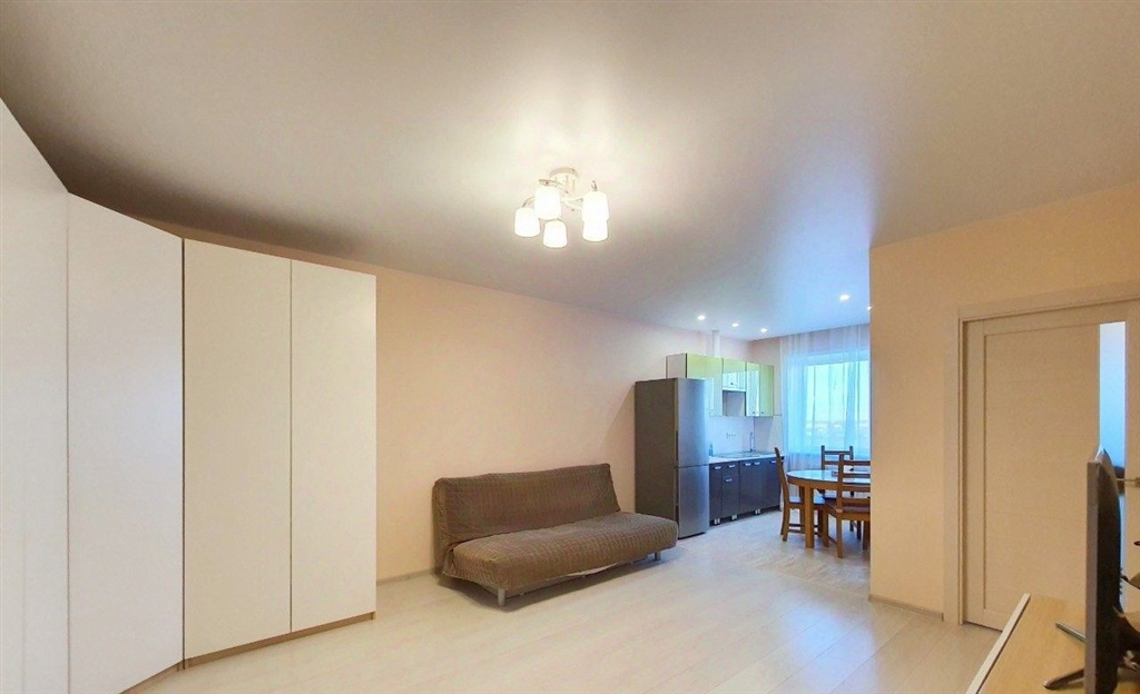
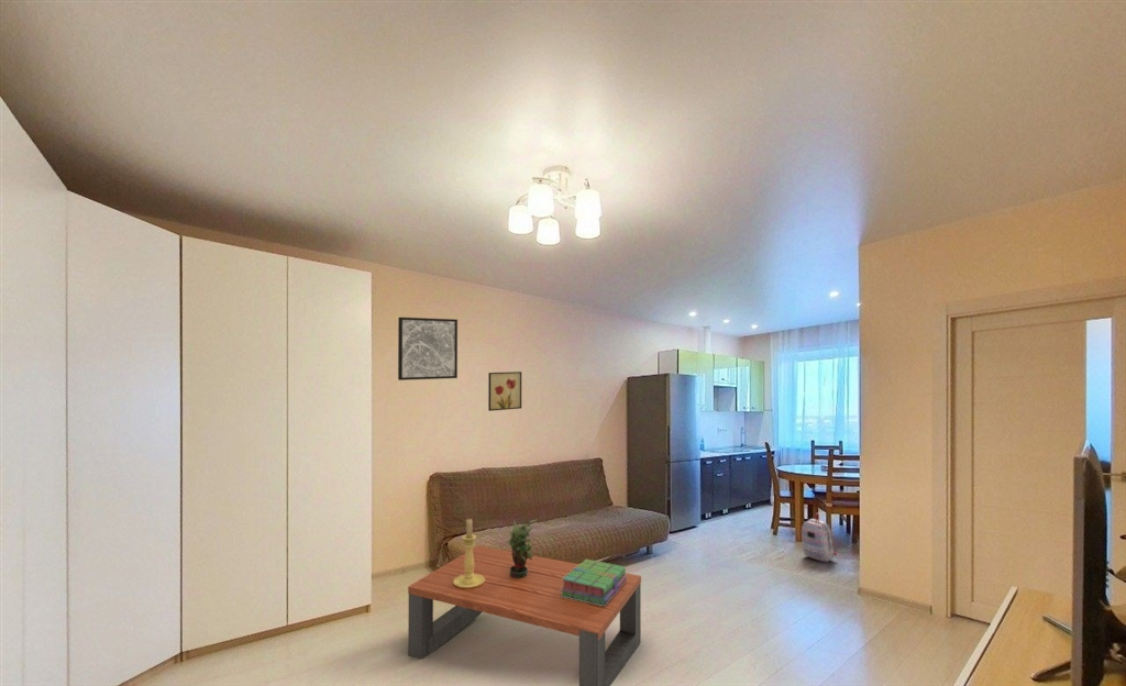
+ backpack [801,512,838,563]
+ wall art [487,370,522,412]
+ candle holder [453,517,485,588]
+ stack of books [561,558,627,606]
+ wall art [397,317,459,381]
+ coffee table [407,544,642,686]
+ potted plant [506,518,539,578]
